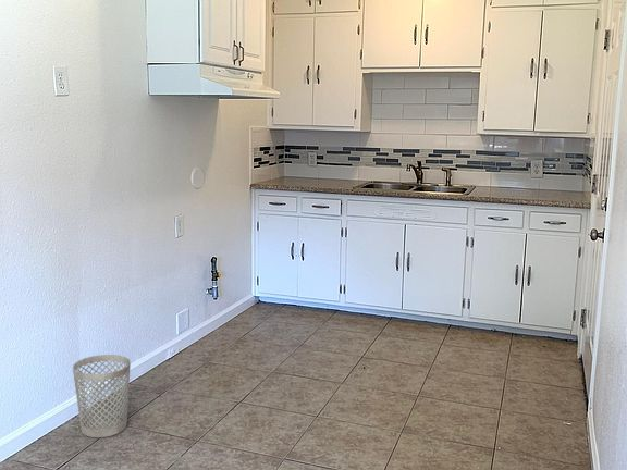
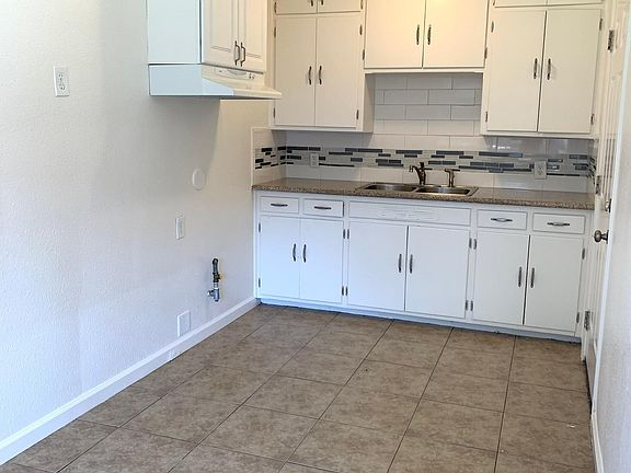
- wastebasket [72,354,132,438]
